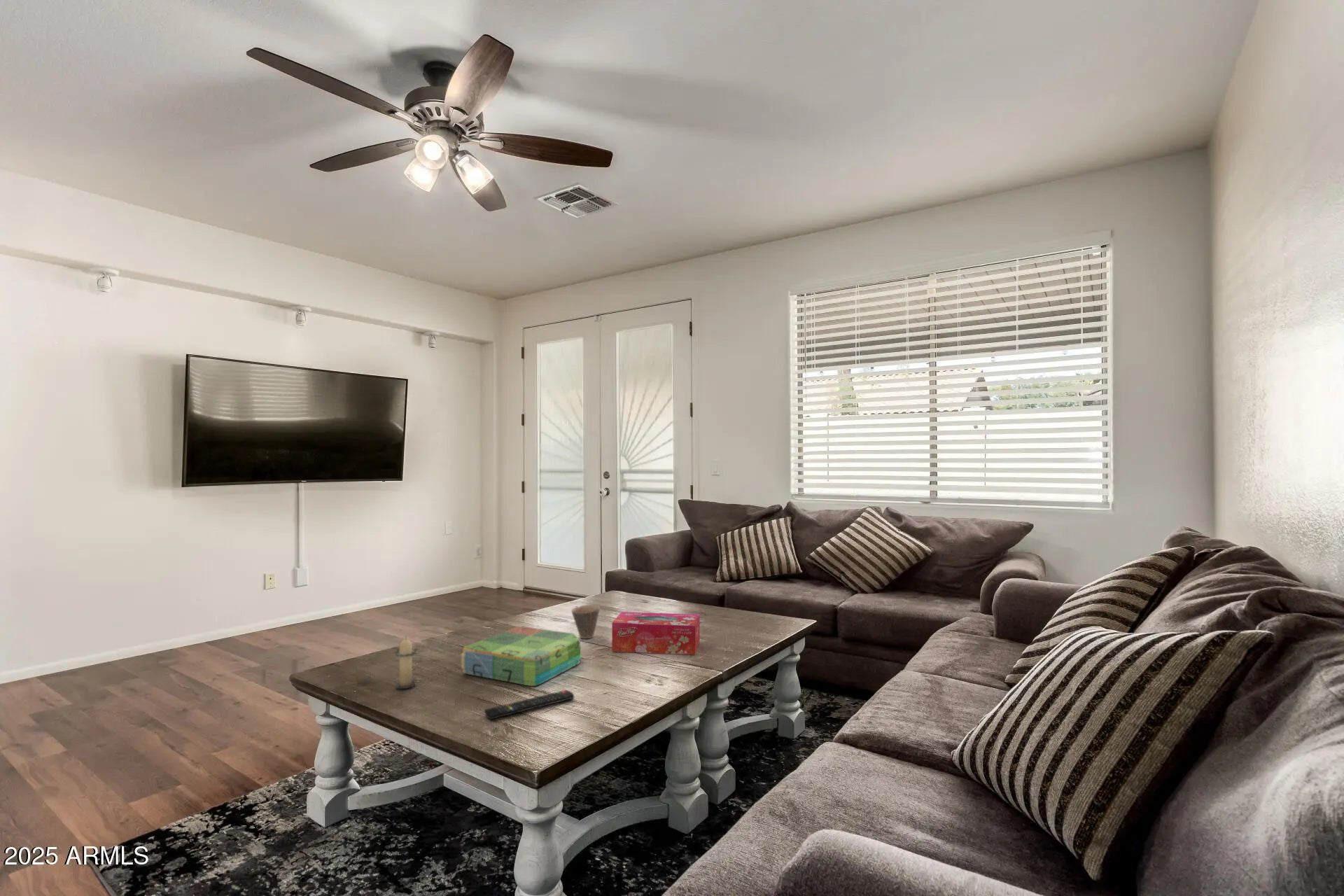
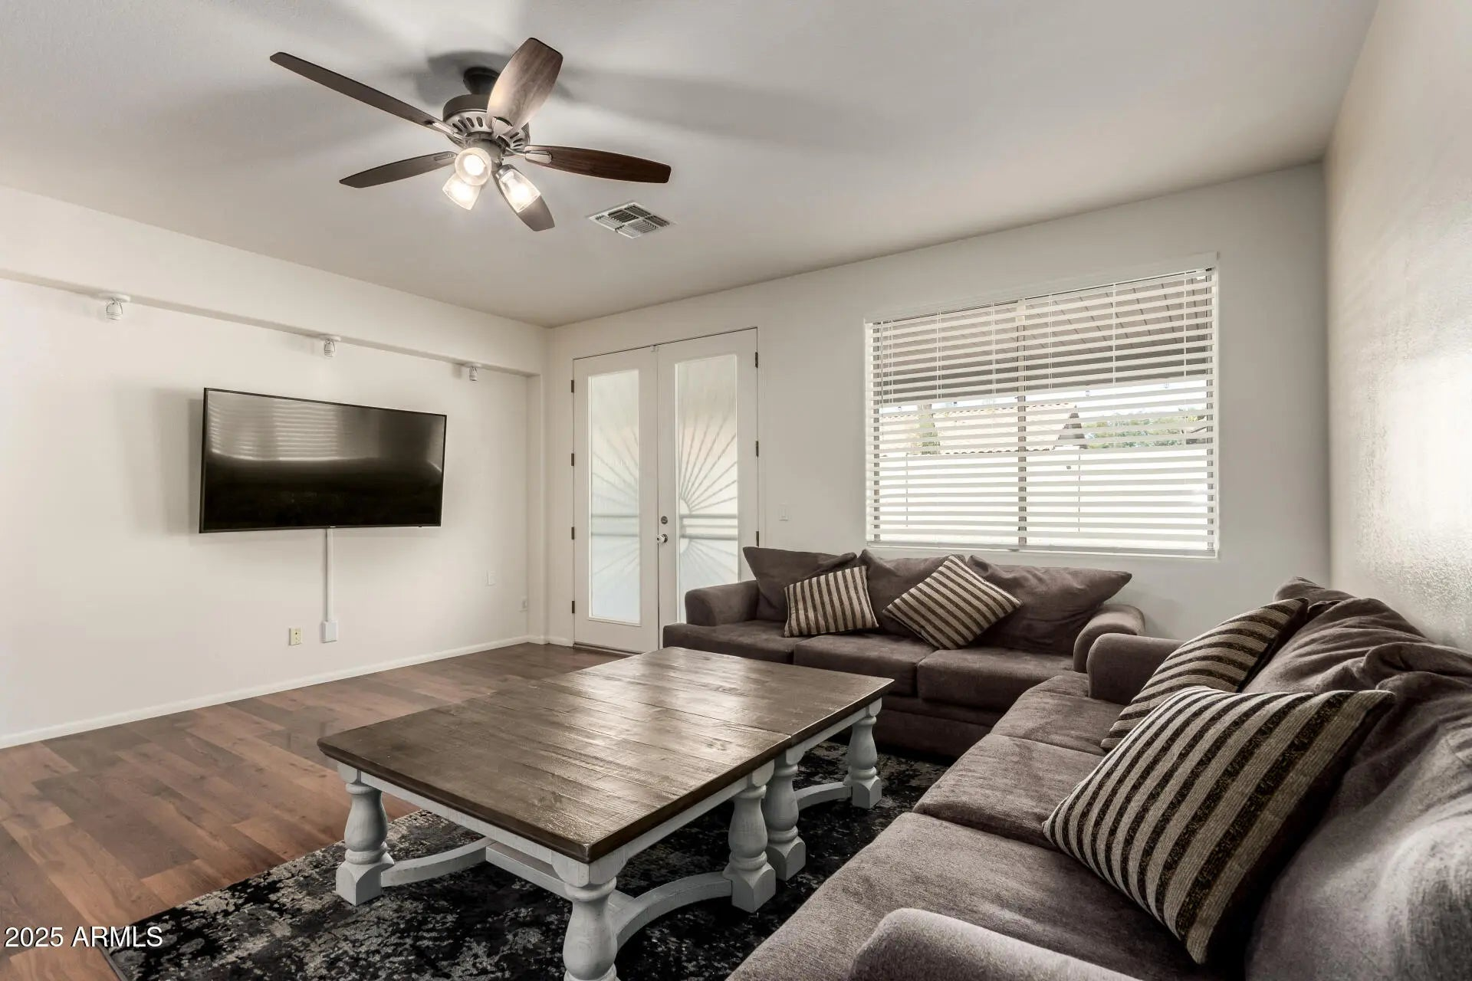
- tissue box [611,611,701,656]
- board game [461,626,582,687]
- cup [570,605,601,639]
- candle [393,635,418,689]
- remote control [484,689,575,720]
